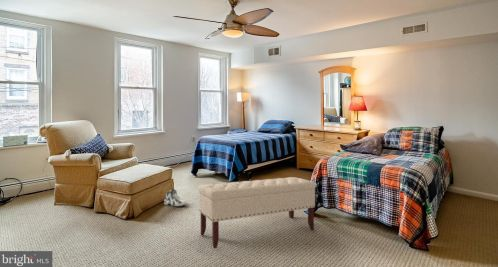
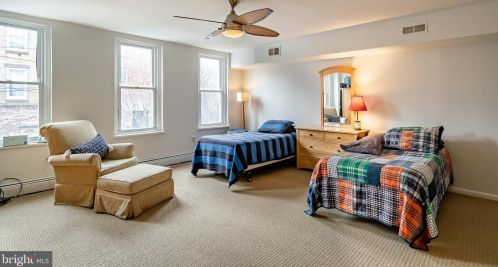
- sneaker [163,187,187,207]
- bench [197,176,316,249]
